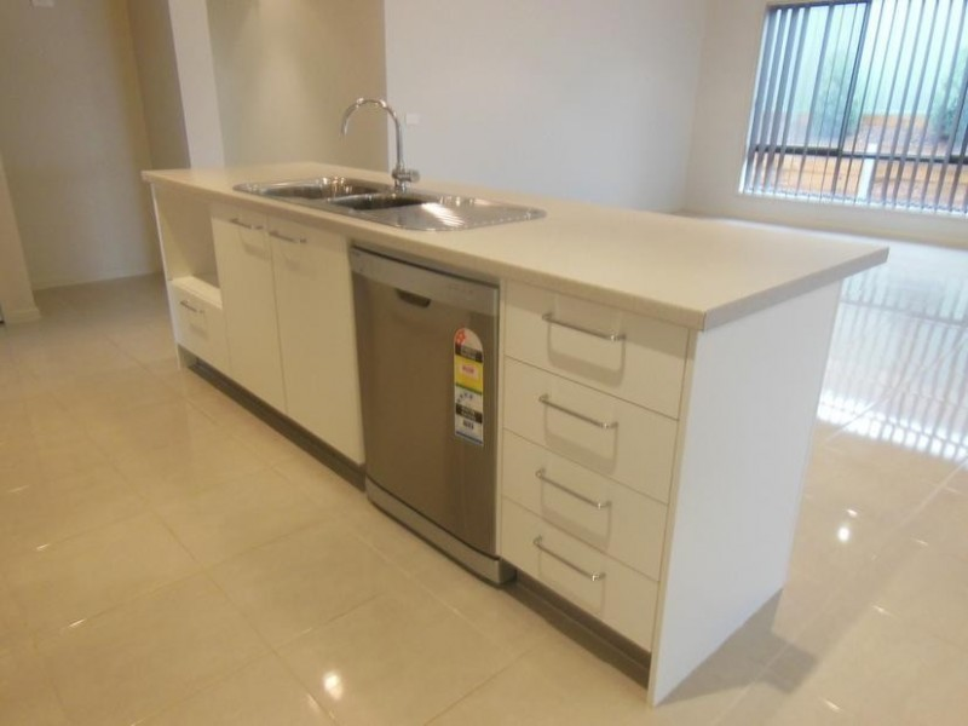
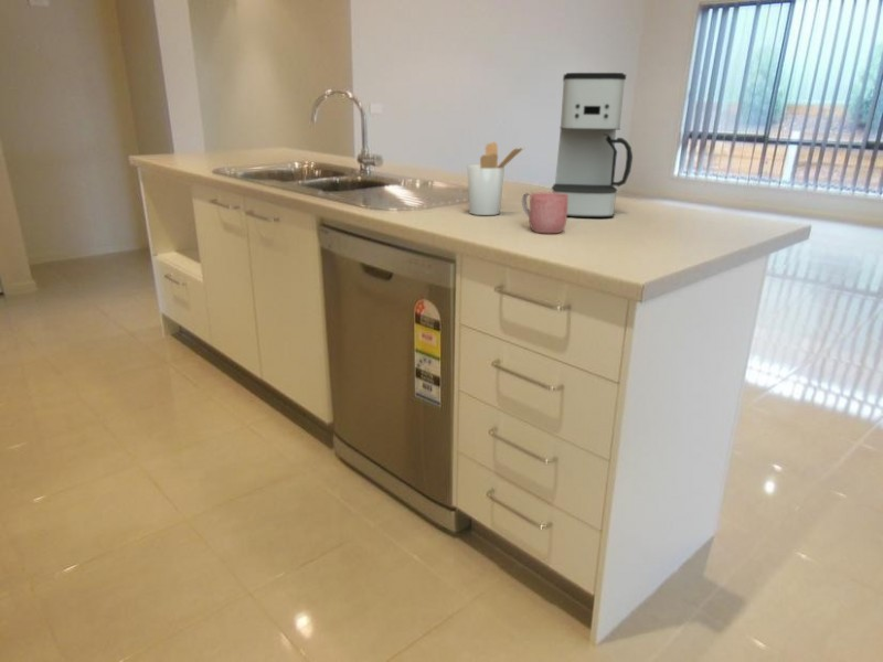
+ coffee maker [551,72,634,218]
+ mug [521,191,568,234]
+ utensil holder [467,141,525,216]
